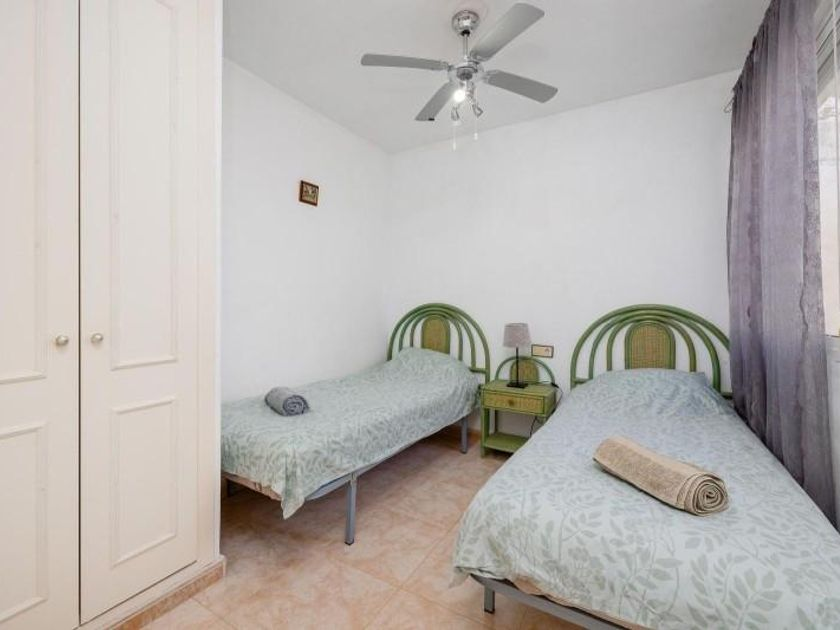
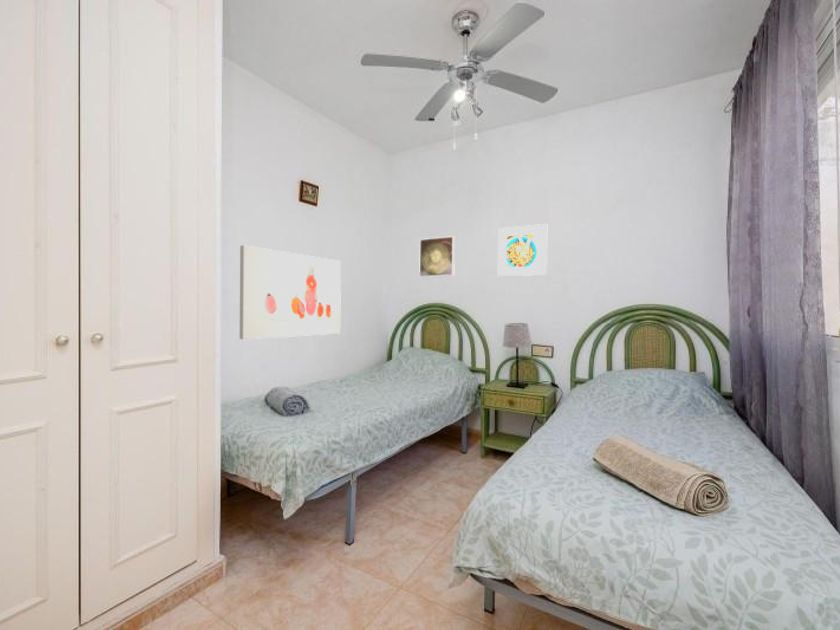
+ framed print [418,235,456,278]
+ wall art [239,244,342,340]
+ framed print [497,223,548,277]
